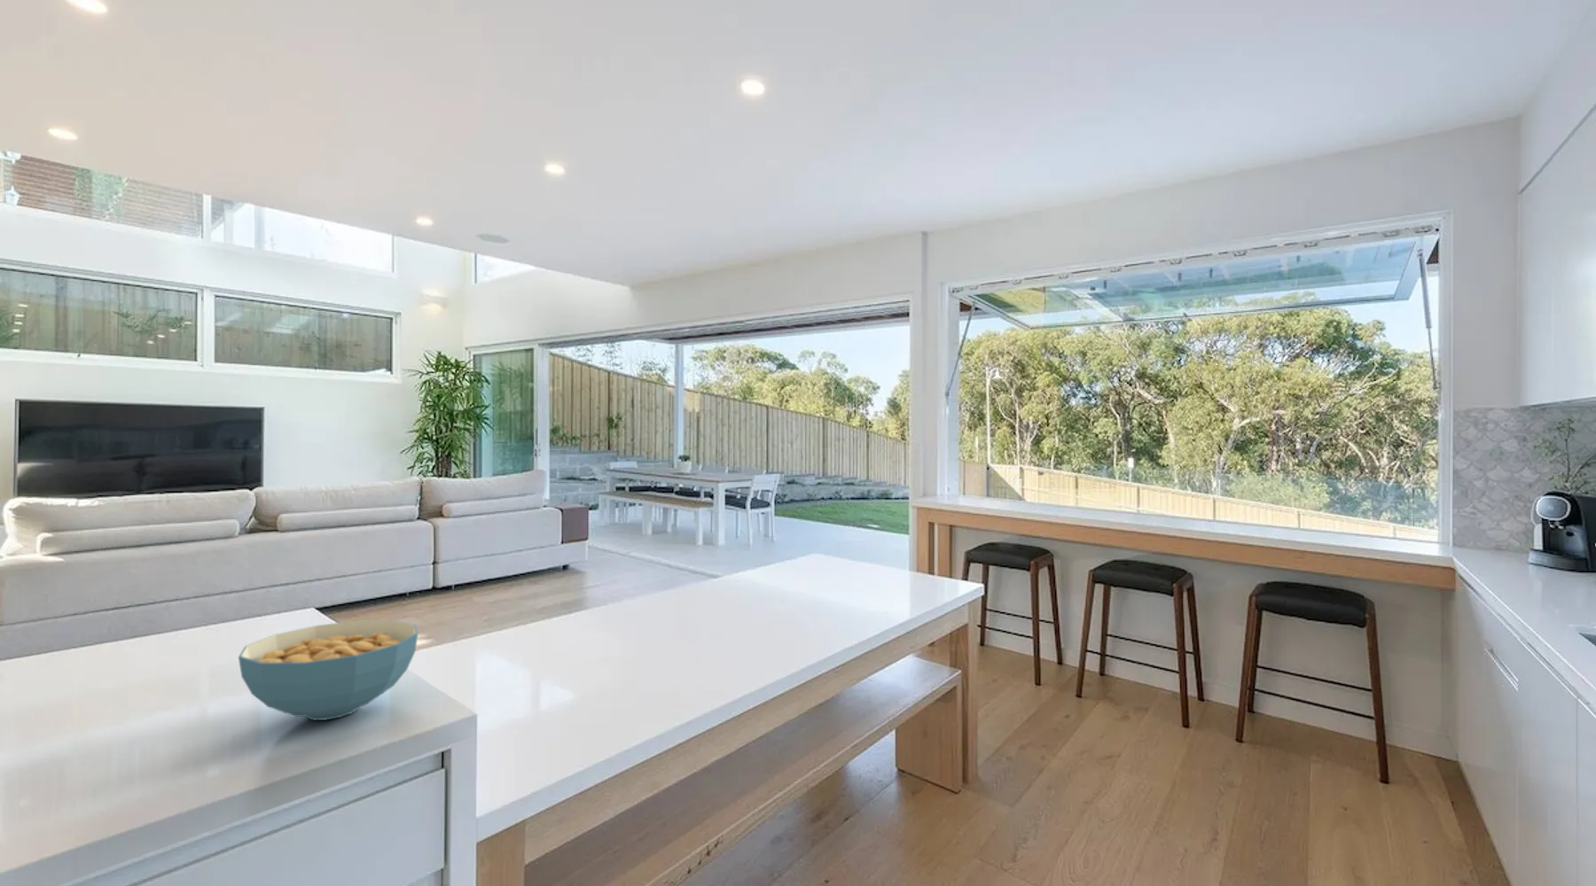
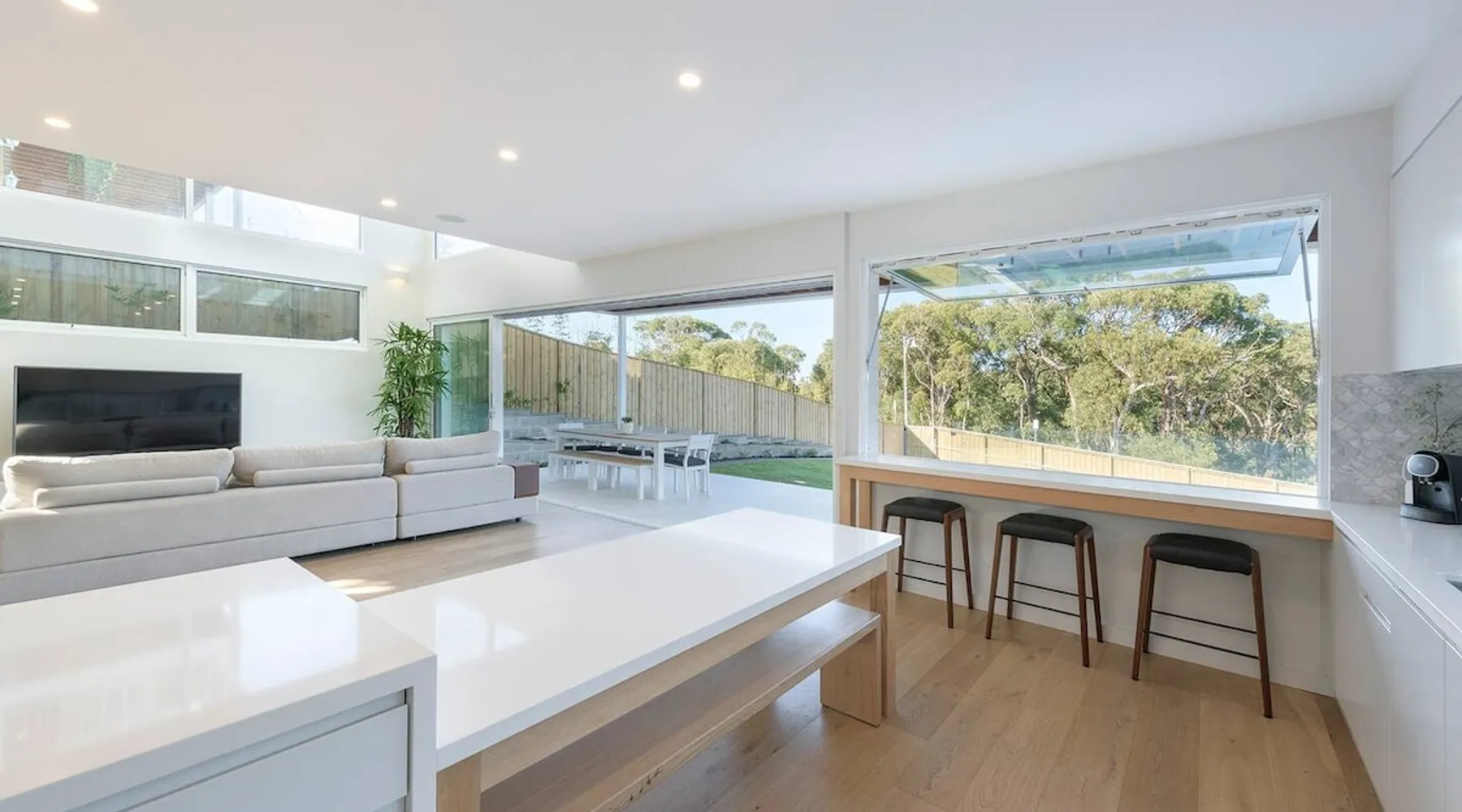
- cereal bowl [238,620,418,721]
